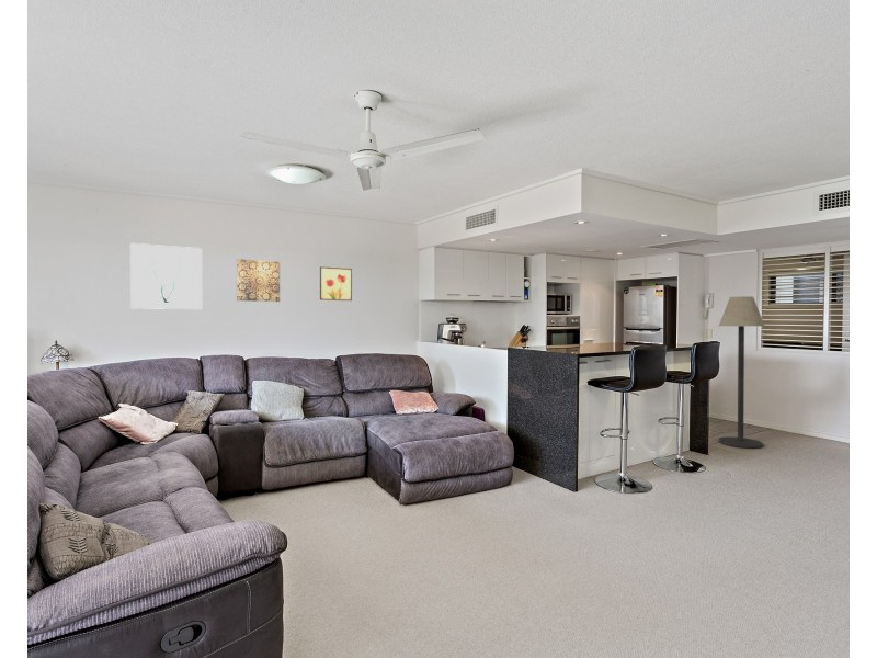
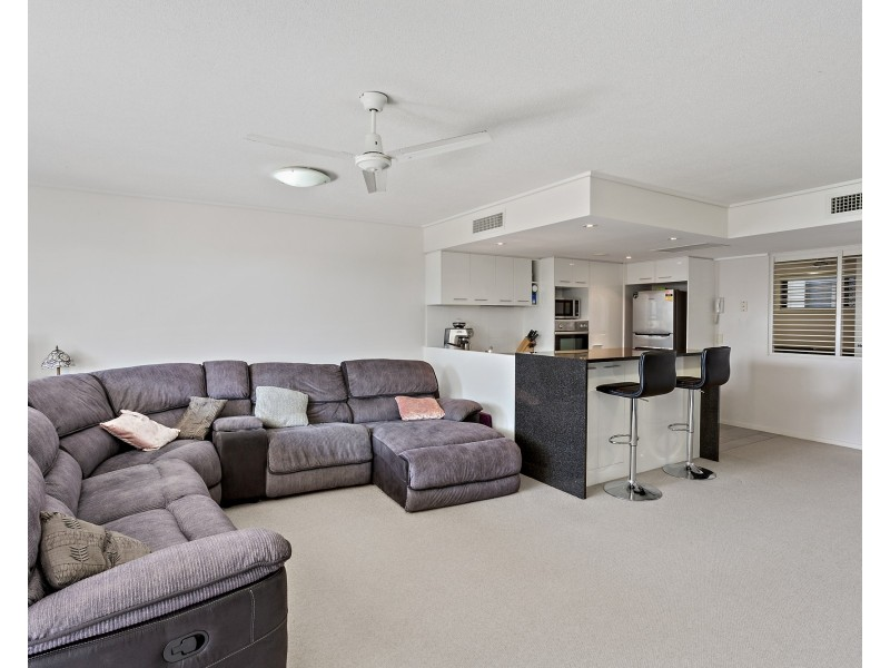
- wall art [319,265,353,302]
- floor lamp [718,295,765,450]
- wall art [129,242,203,310]
- wall art [236,258,281,303]
